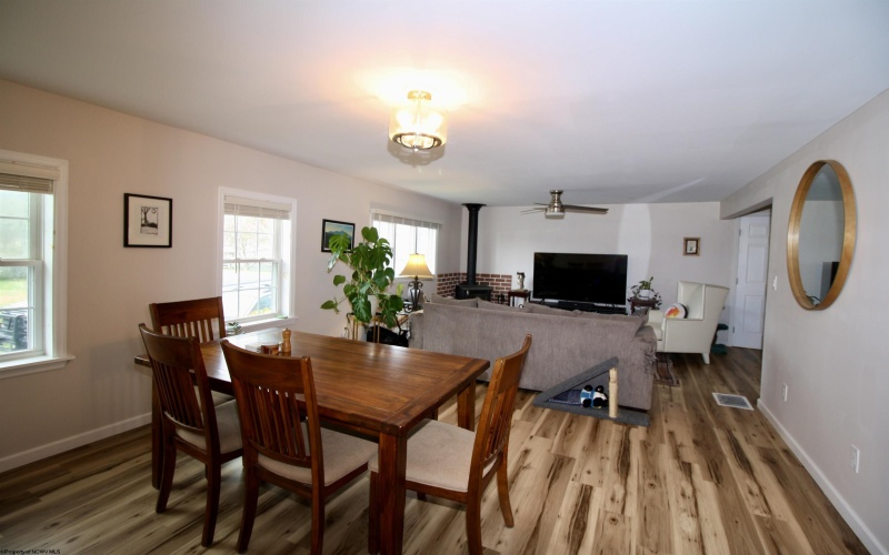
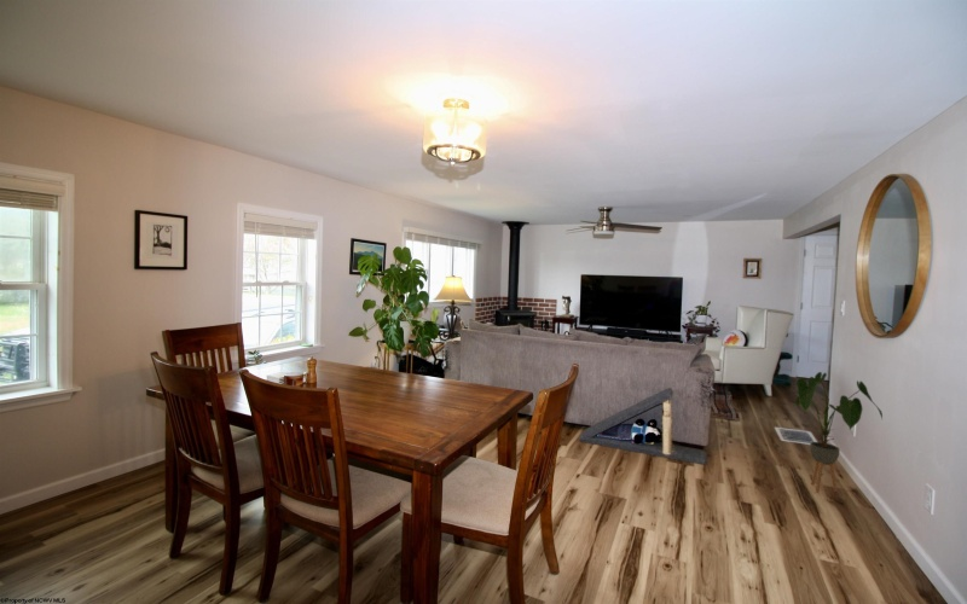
+ house plant [794,371,884,493]
